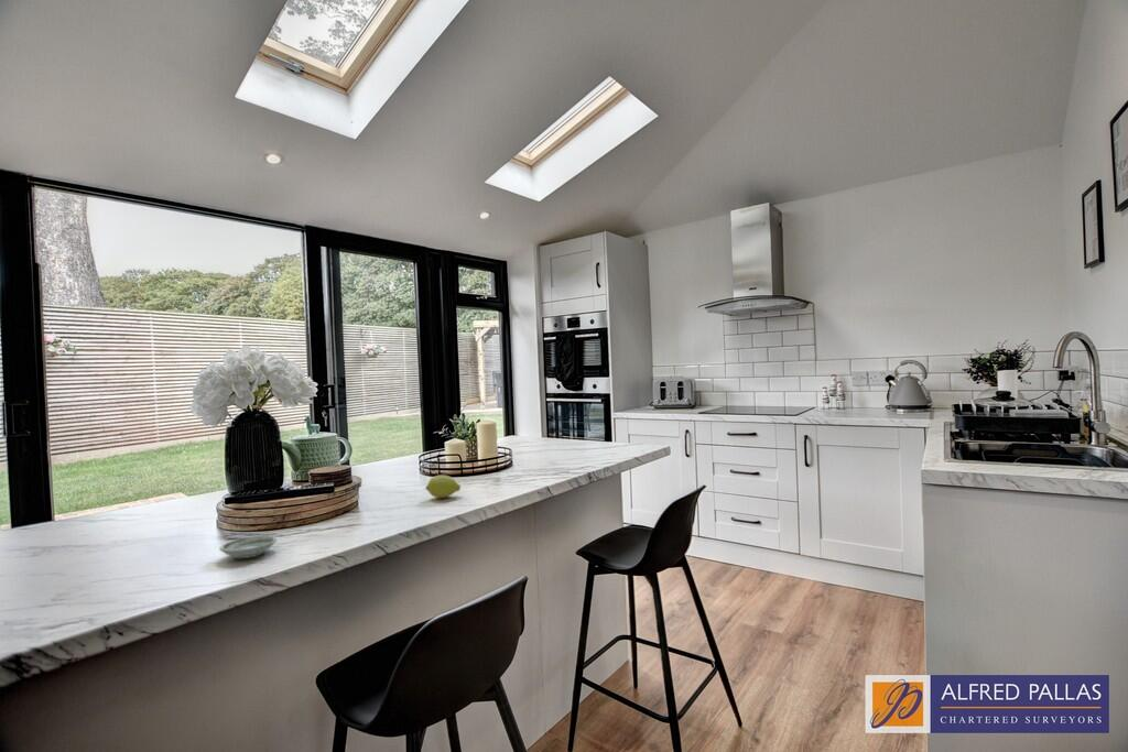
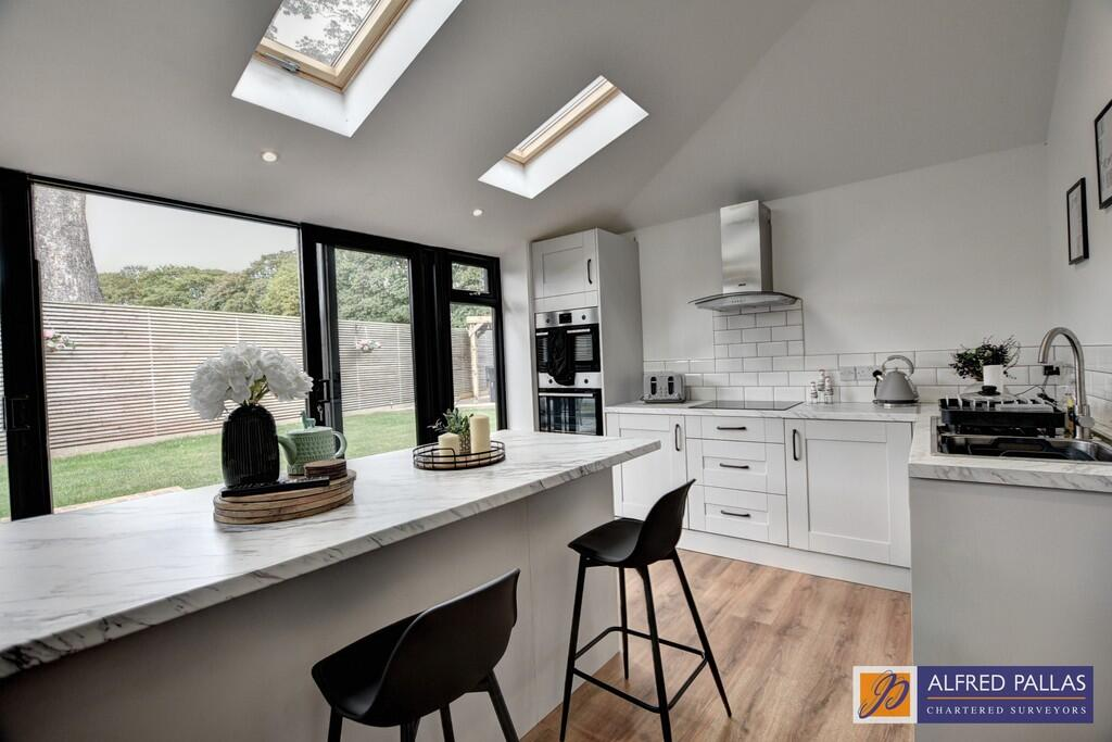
- saucer [218,534,278,559]
- fruit [424,473,462,499]
